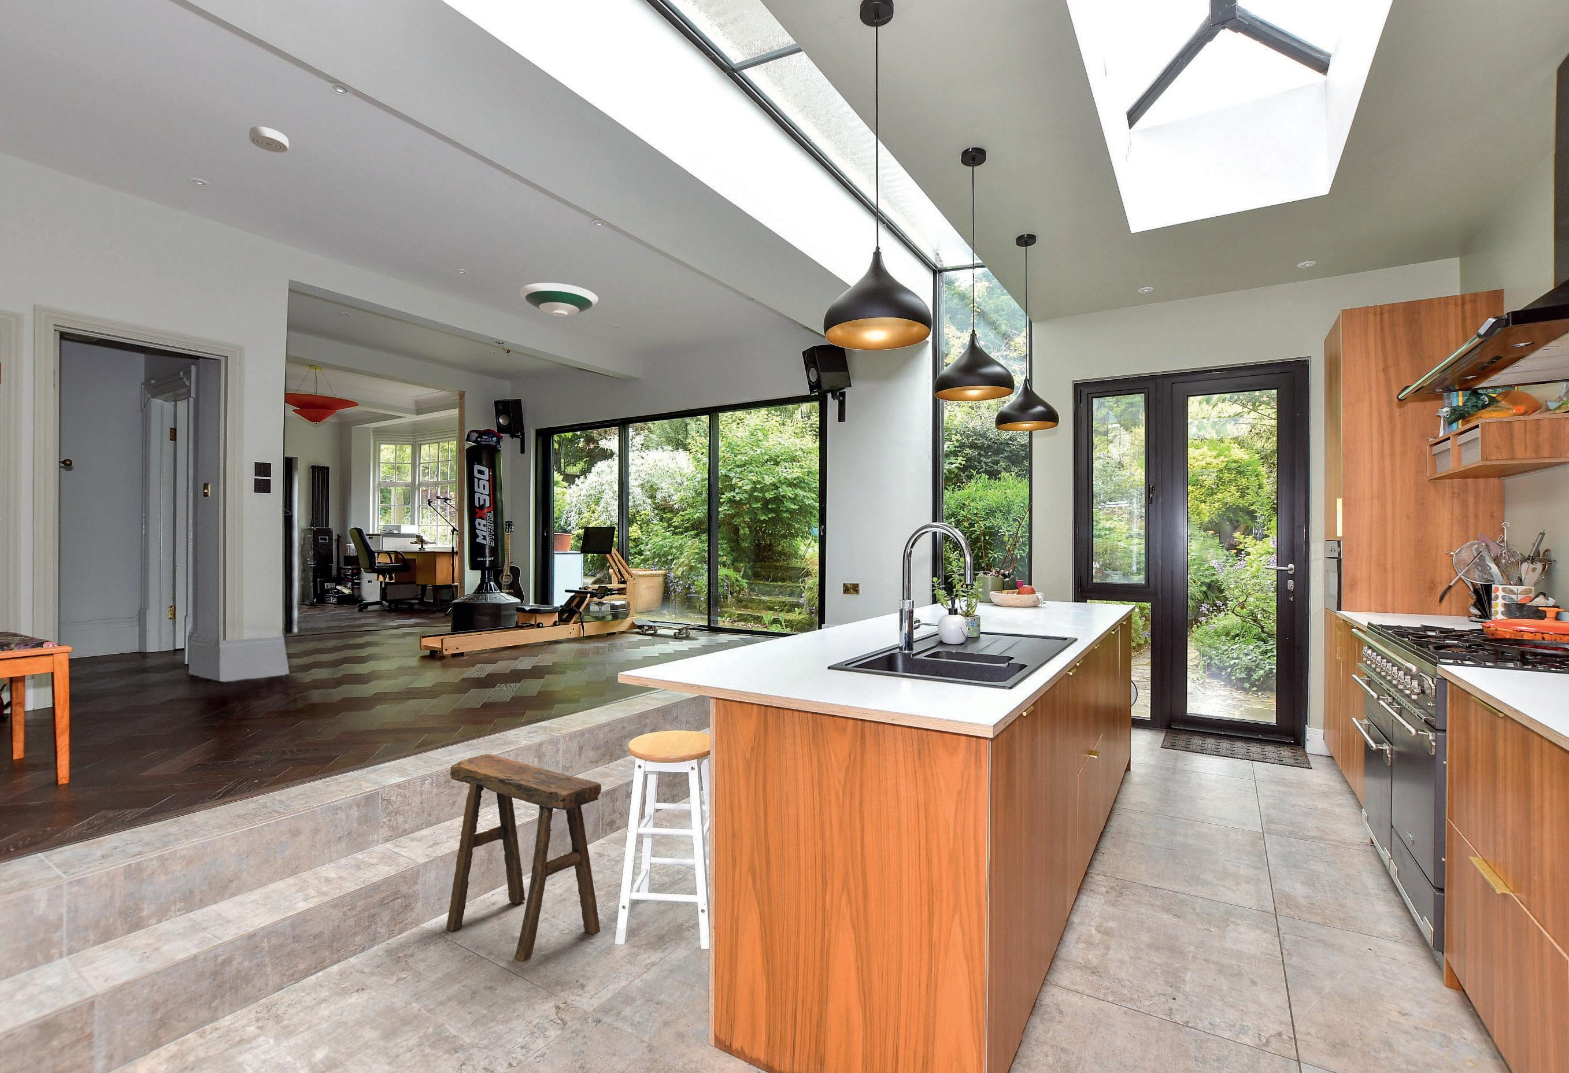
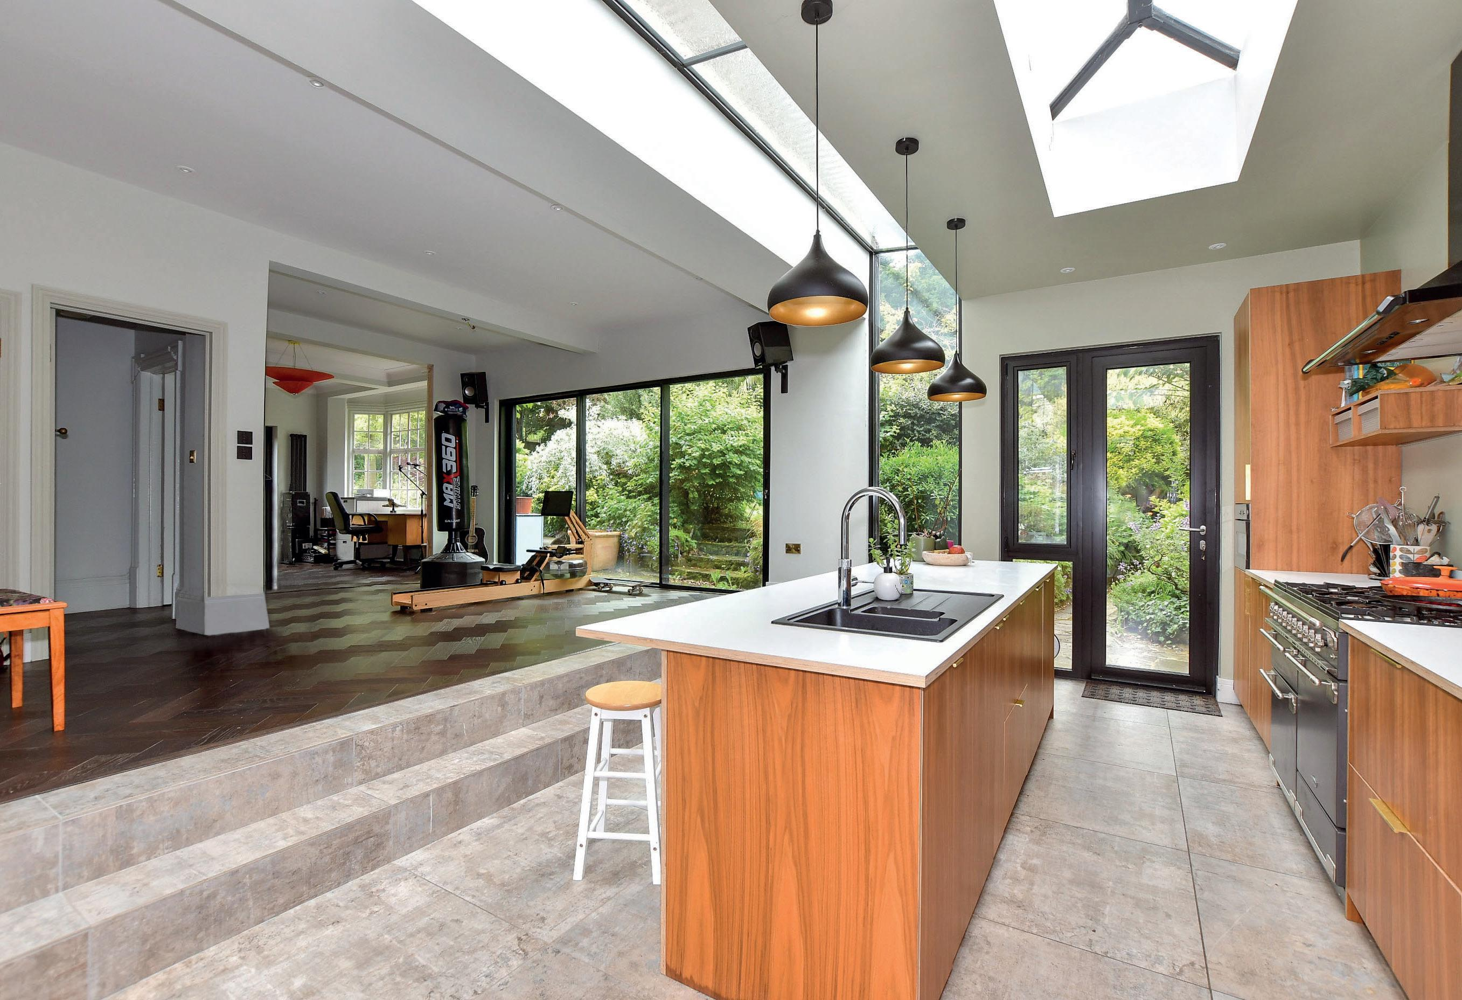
- stool [446,753,602,962]
- smoke detector [249,126,289,154]
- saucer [519,283,599,317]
